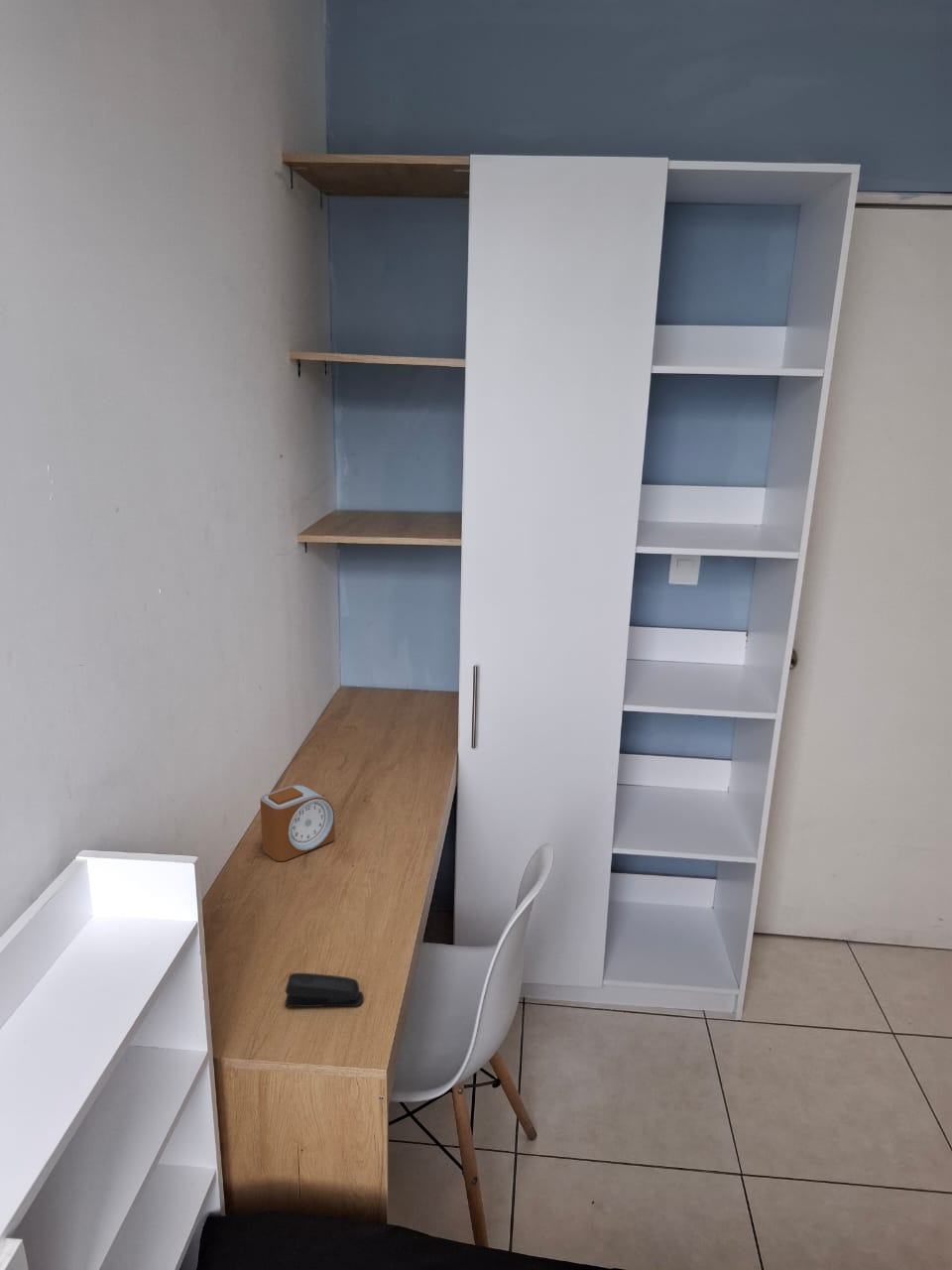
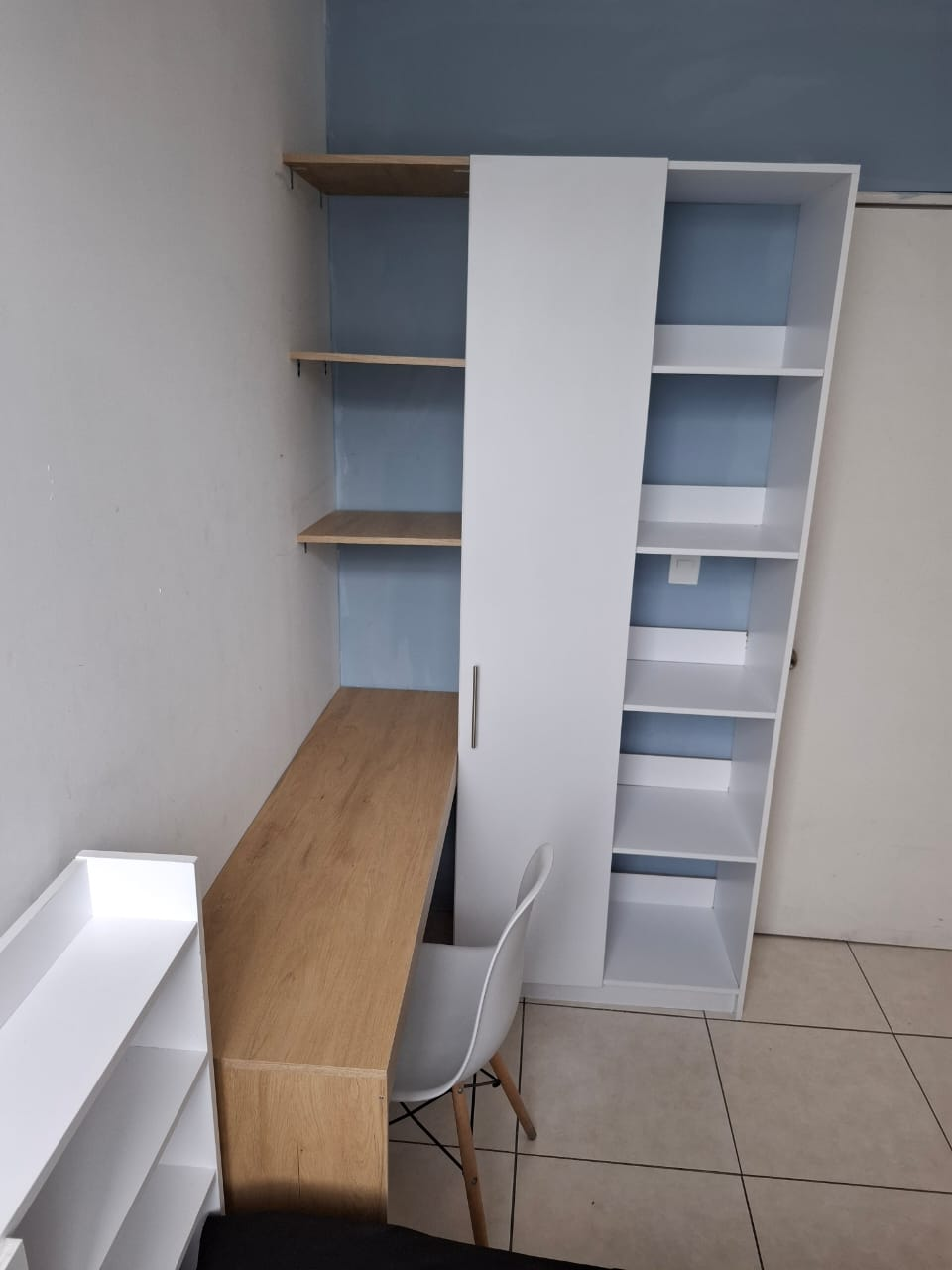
- stapler [285,972,365,1008]
- alarm clock [259,784,336,862]
